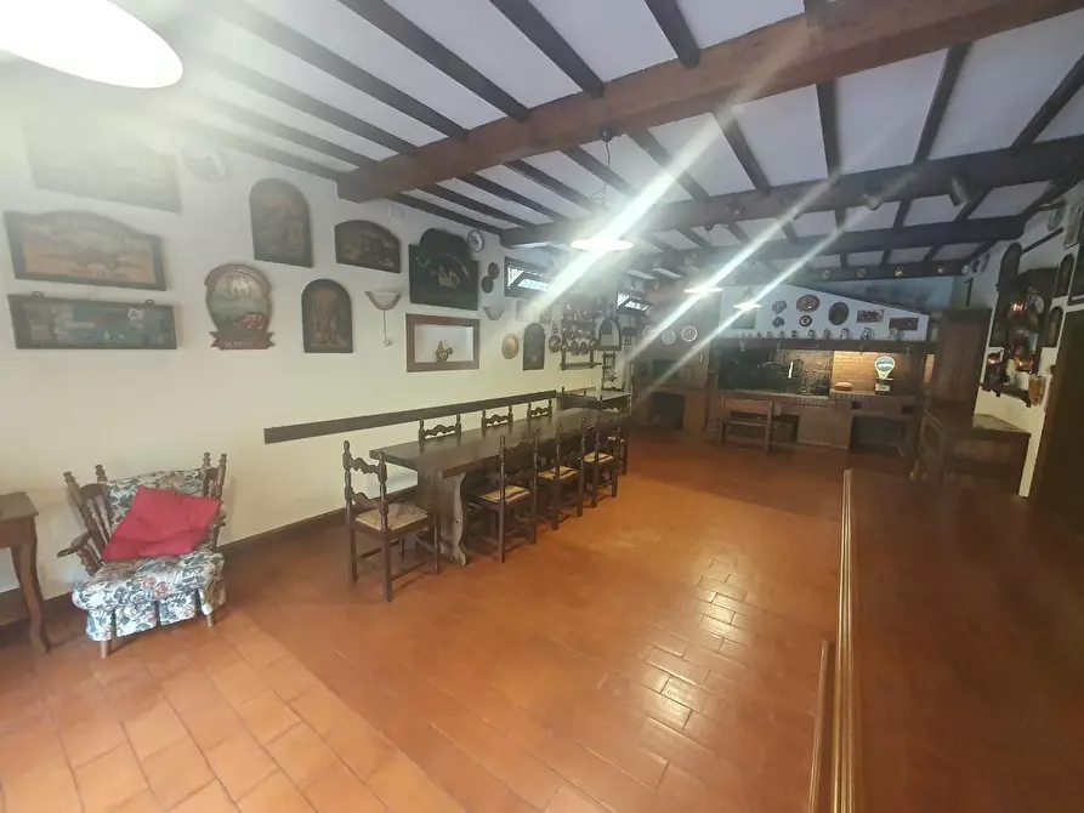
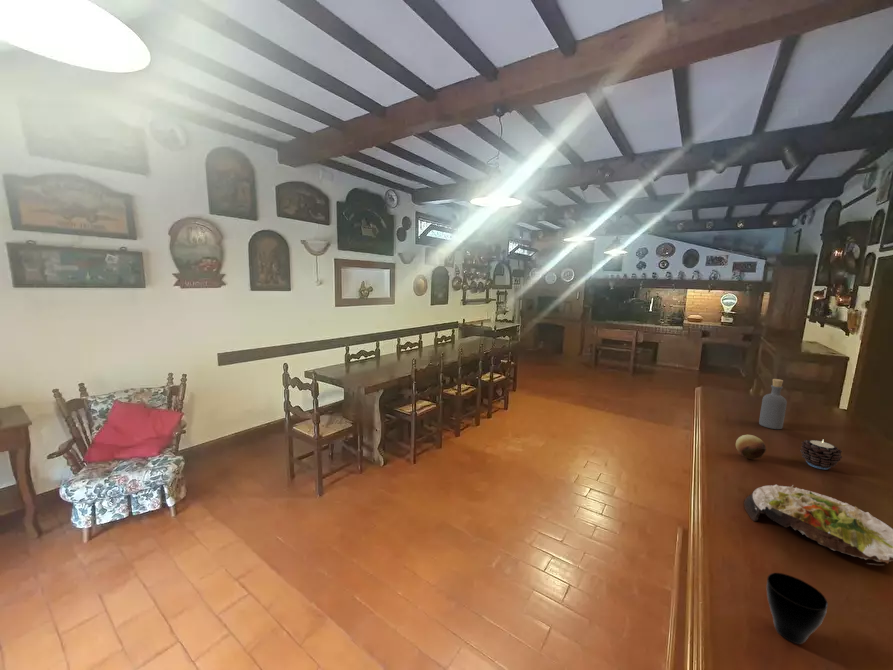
+ salad plate [743,484,893,566]
+ bottle [758,378,788,430]
+ candle [799,439,843,471]
+ cup [765,572,829,645]
+ fruit [735,434,767,460]
